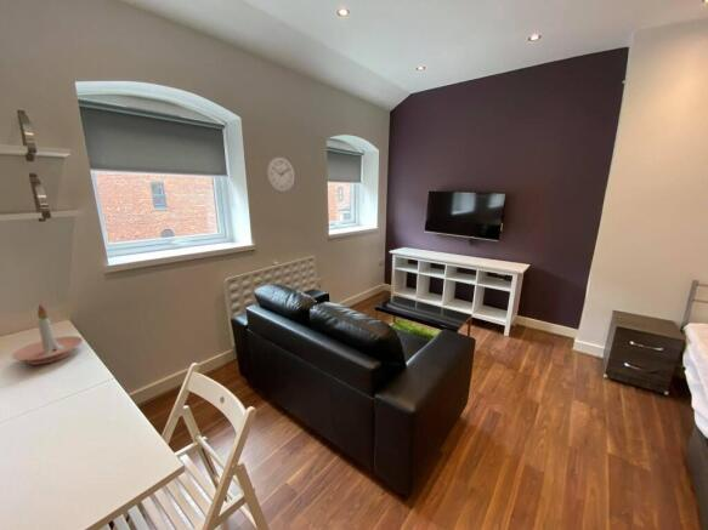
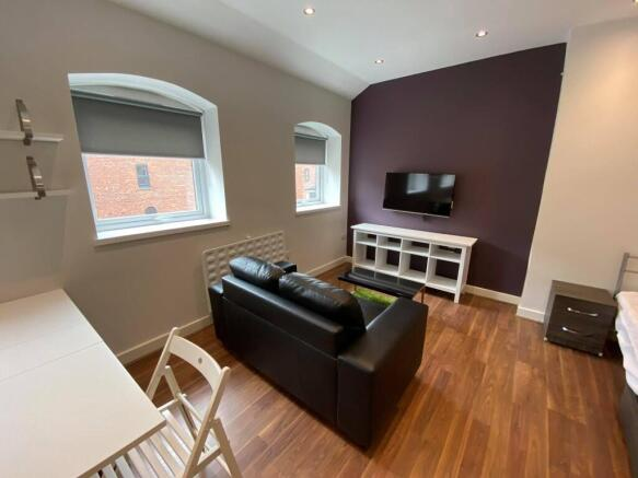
- wall clock [265,156,295,193]
- candle holder [11,303,84,366]
